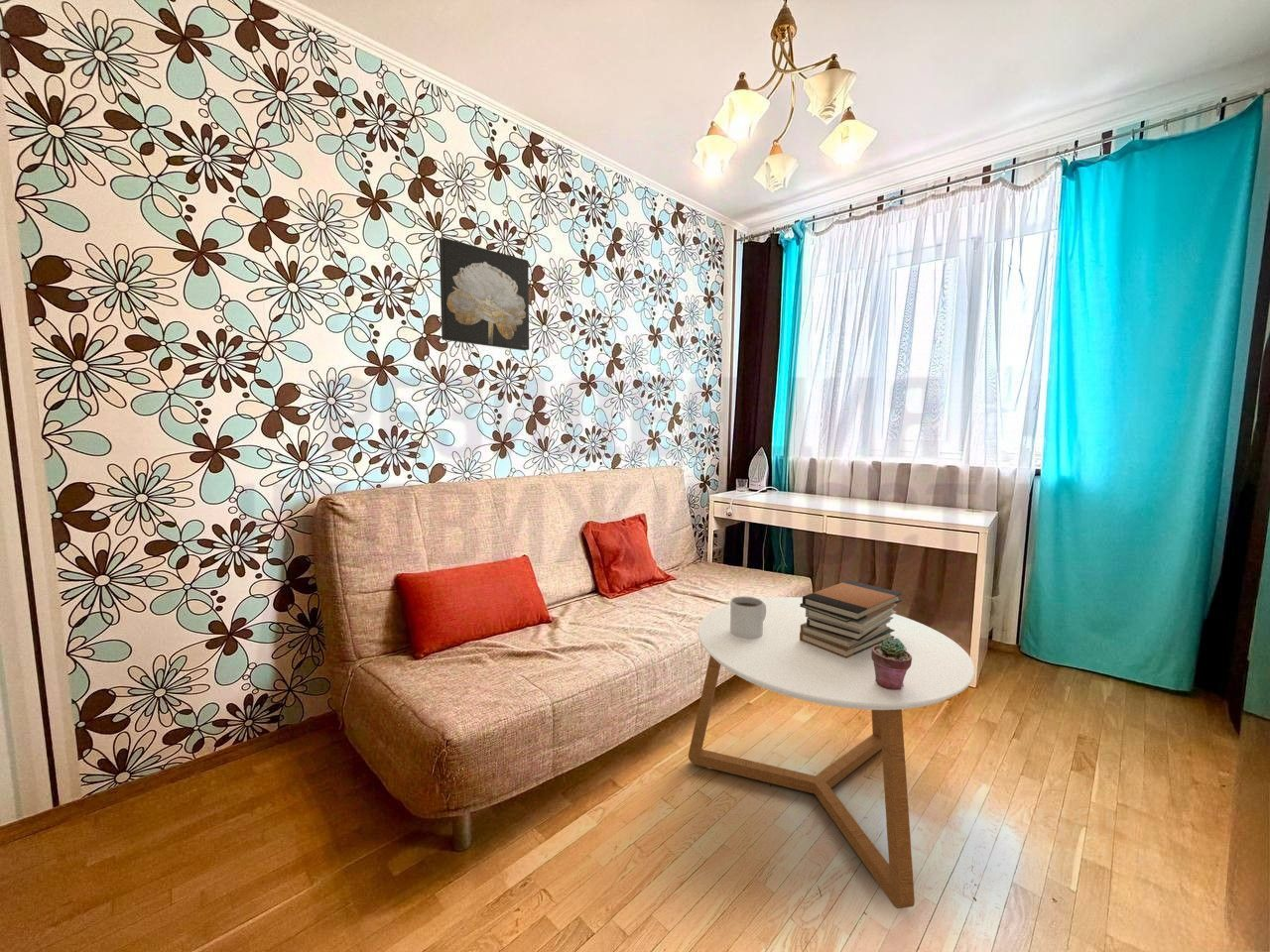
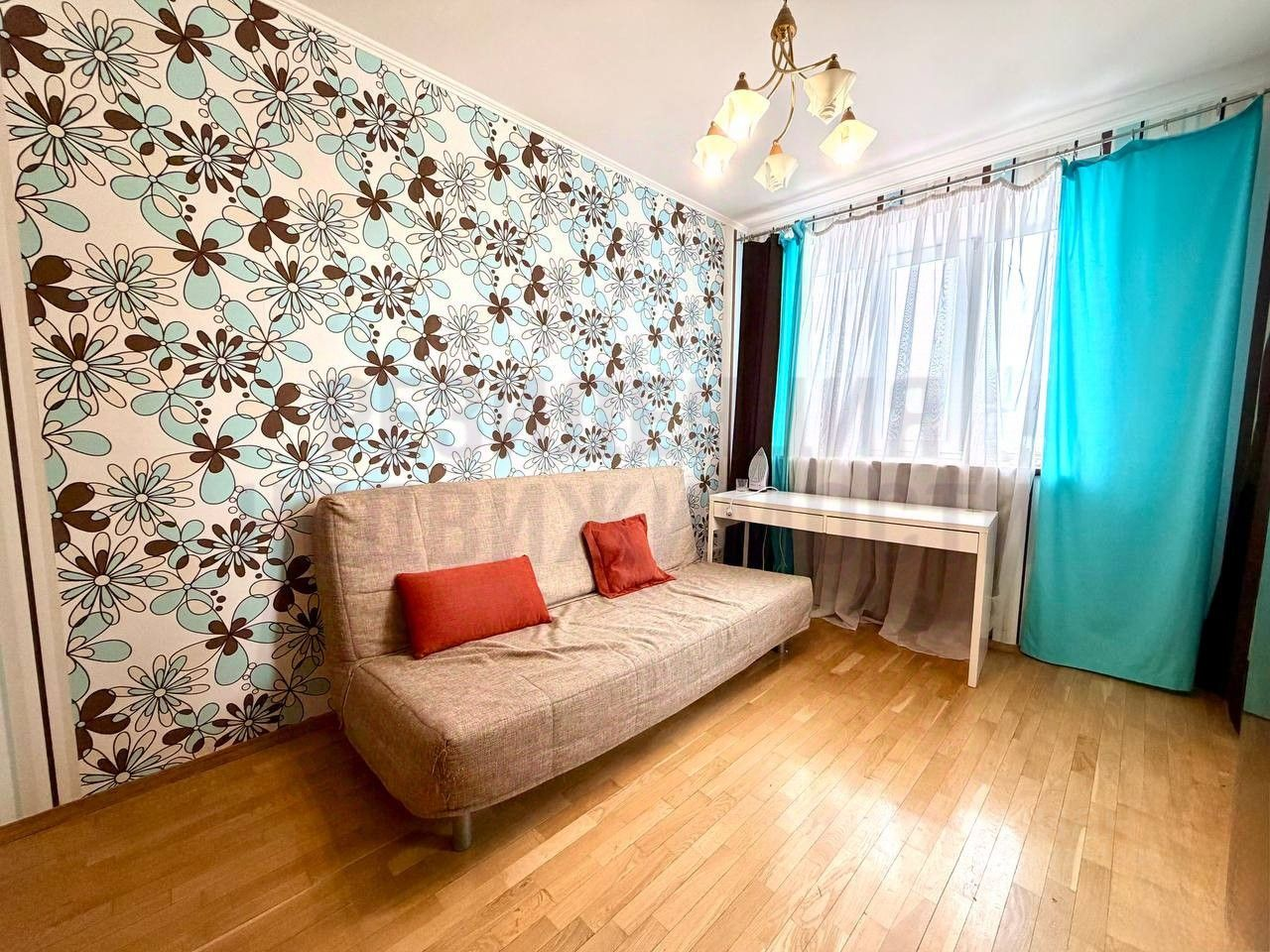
- potted succulent [871,638,912,690]
- mug [729,595,766,640]
- coffee table [688,596,975,909]
- book stack [800,579,903,658]
- wall art [439,237,530,351]
